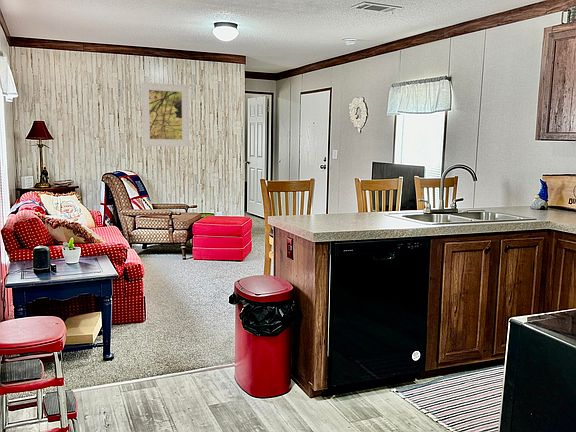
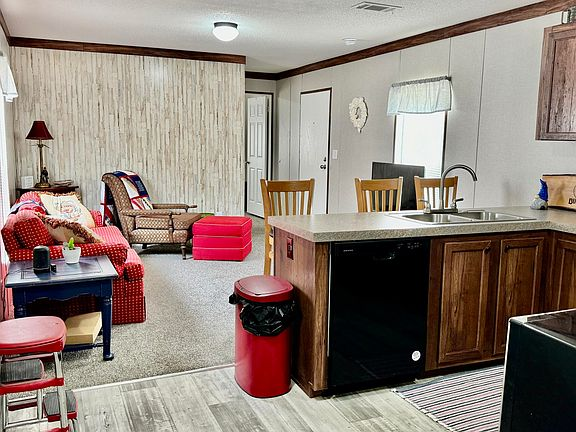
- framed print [140,81,190,148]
